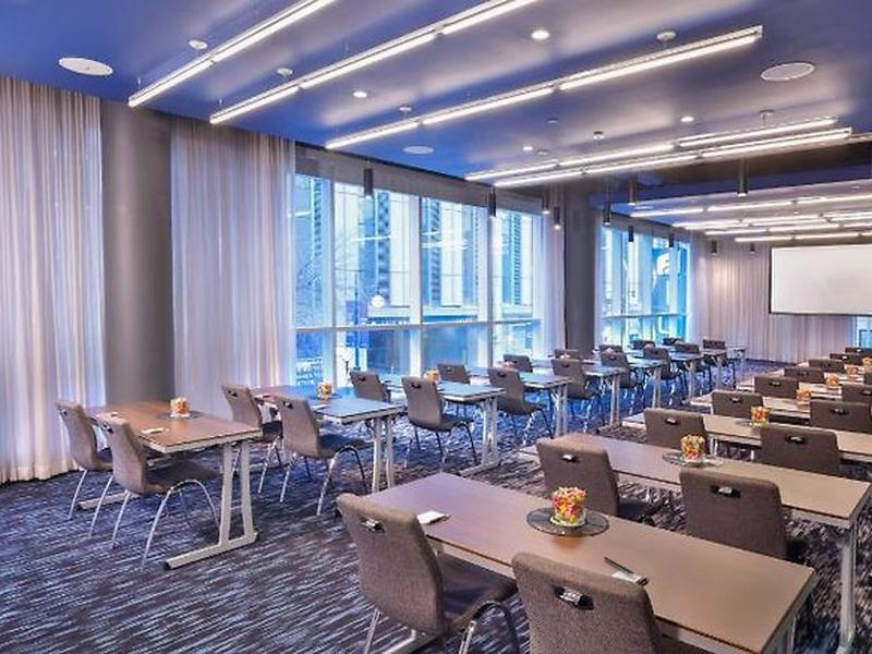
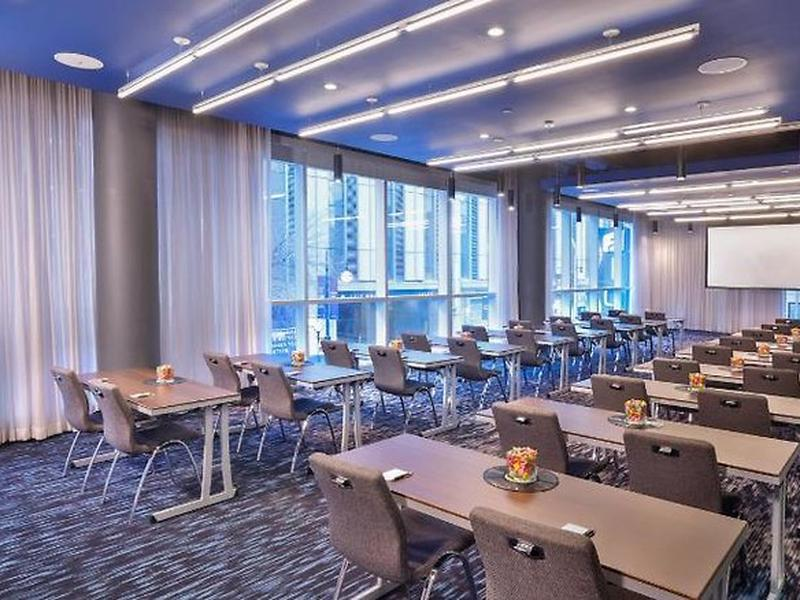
- pen [603,556,634,576]
